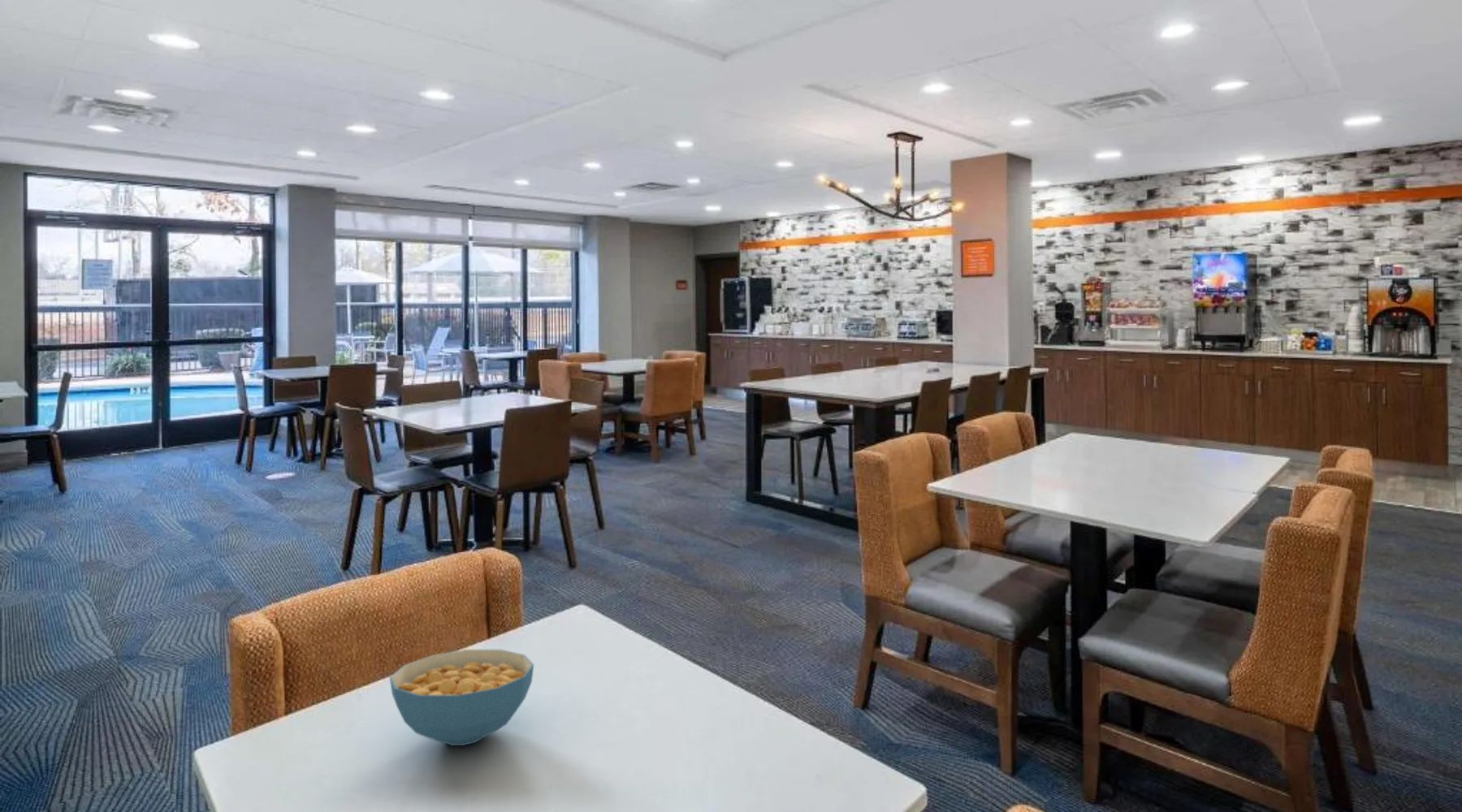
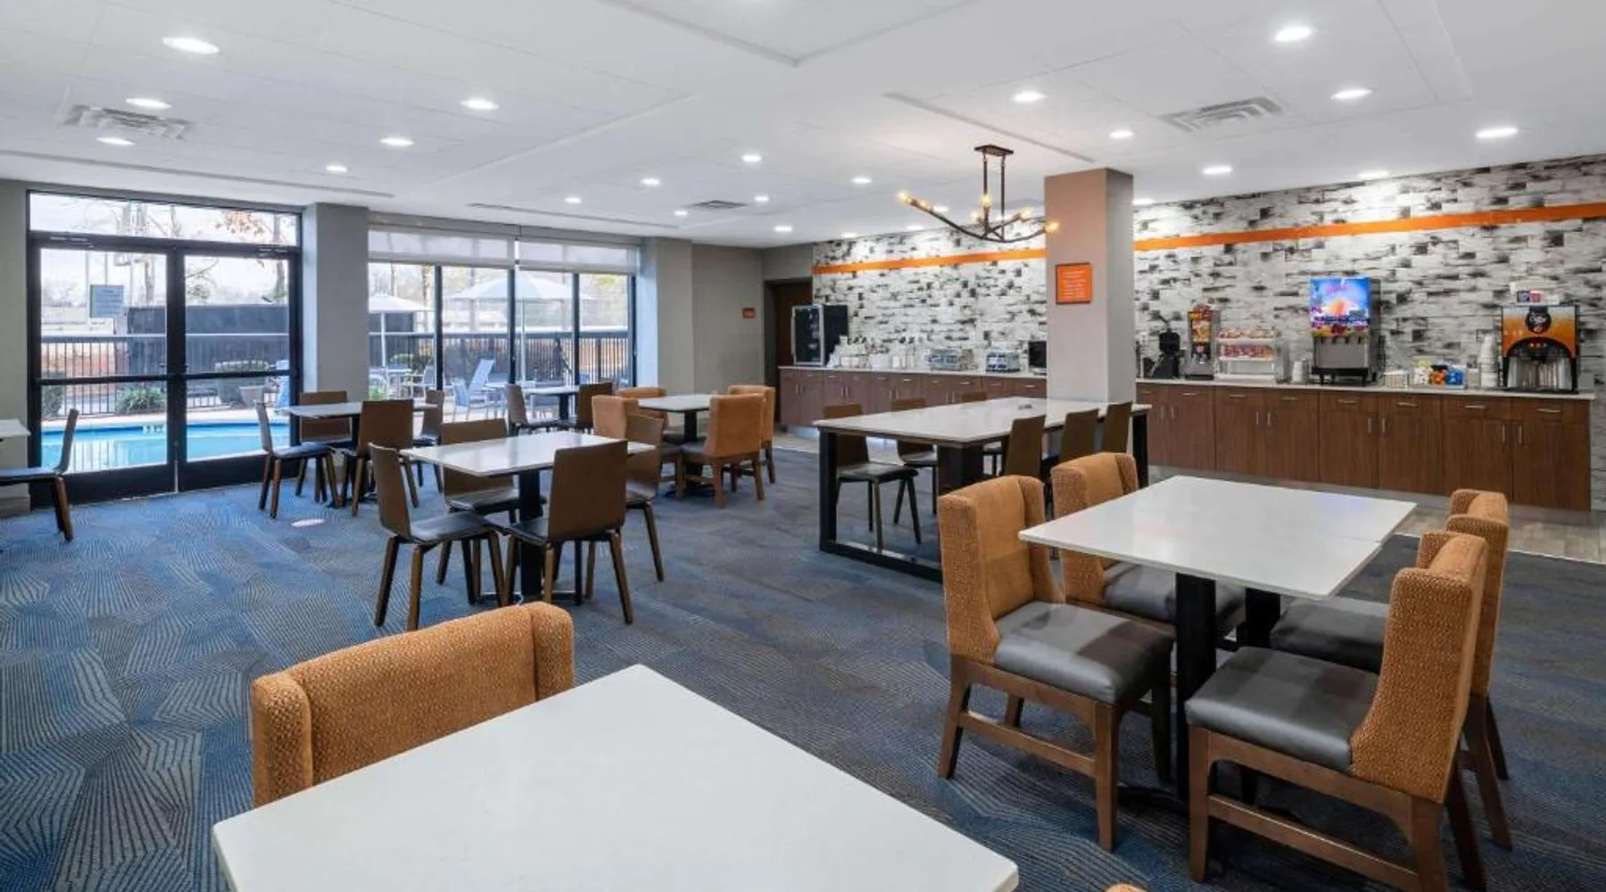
- cereal bowl [389,649,534,746]
